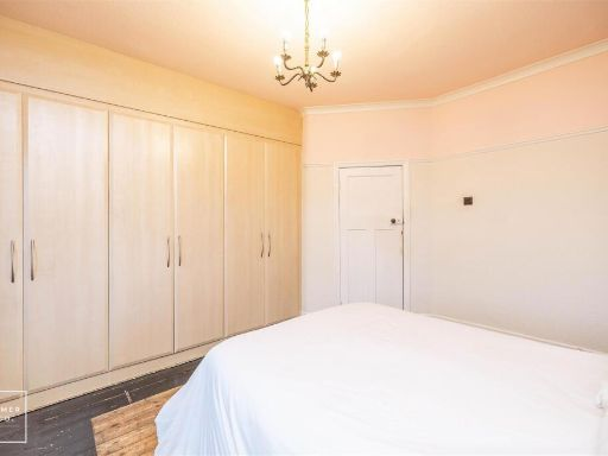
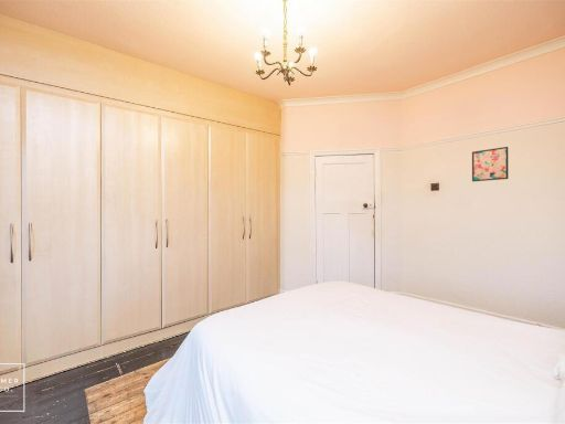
+ wall art [471,146,510,182]
